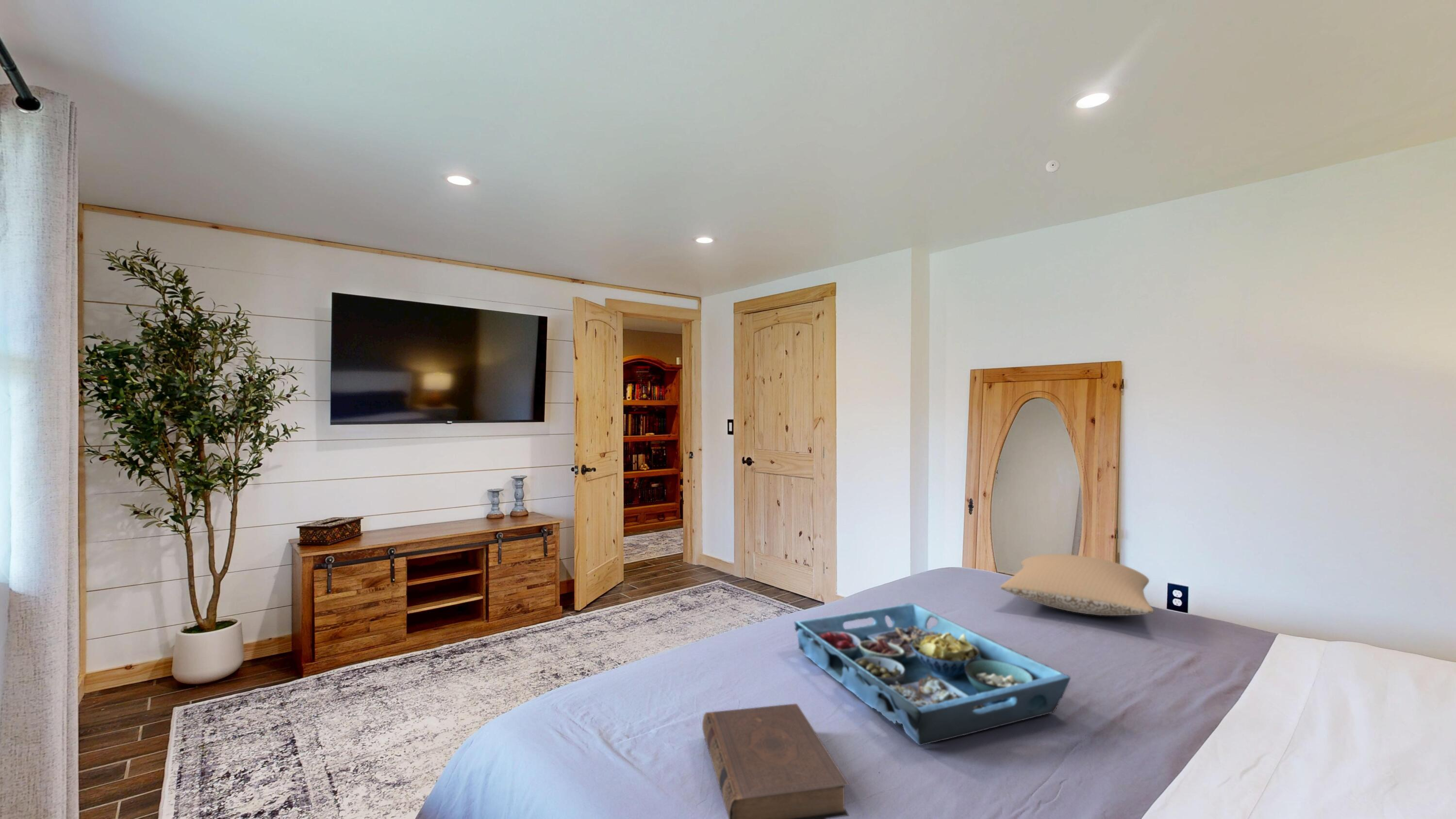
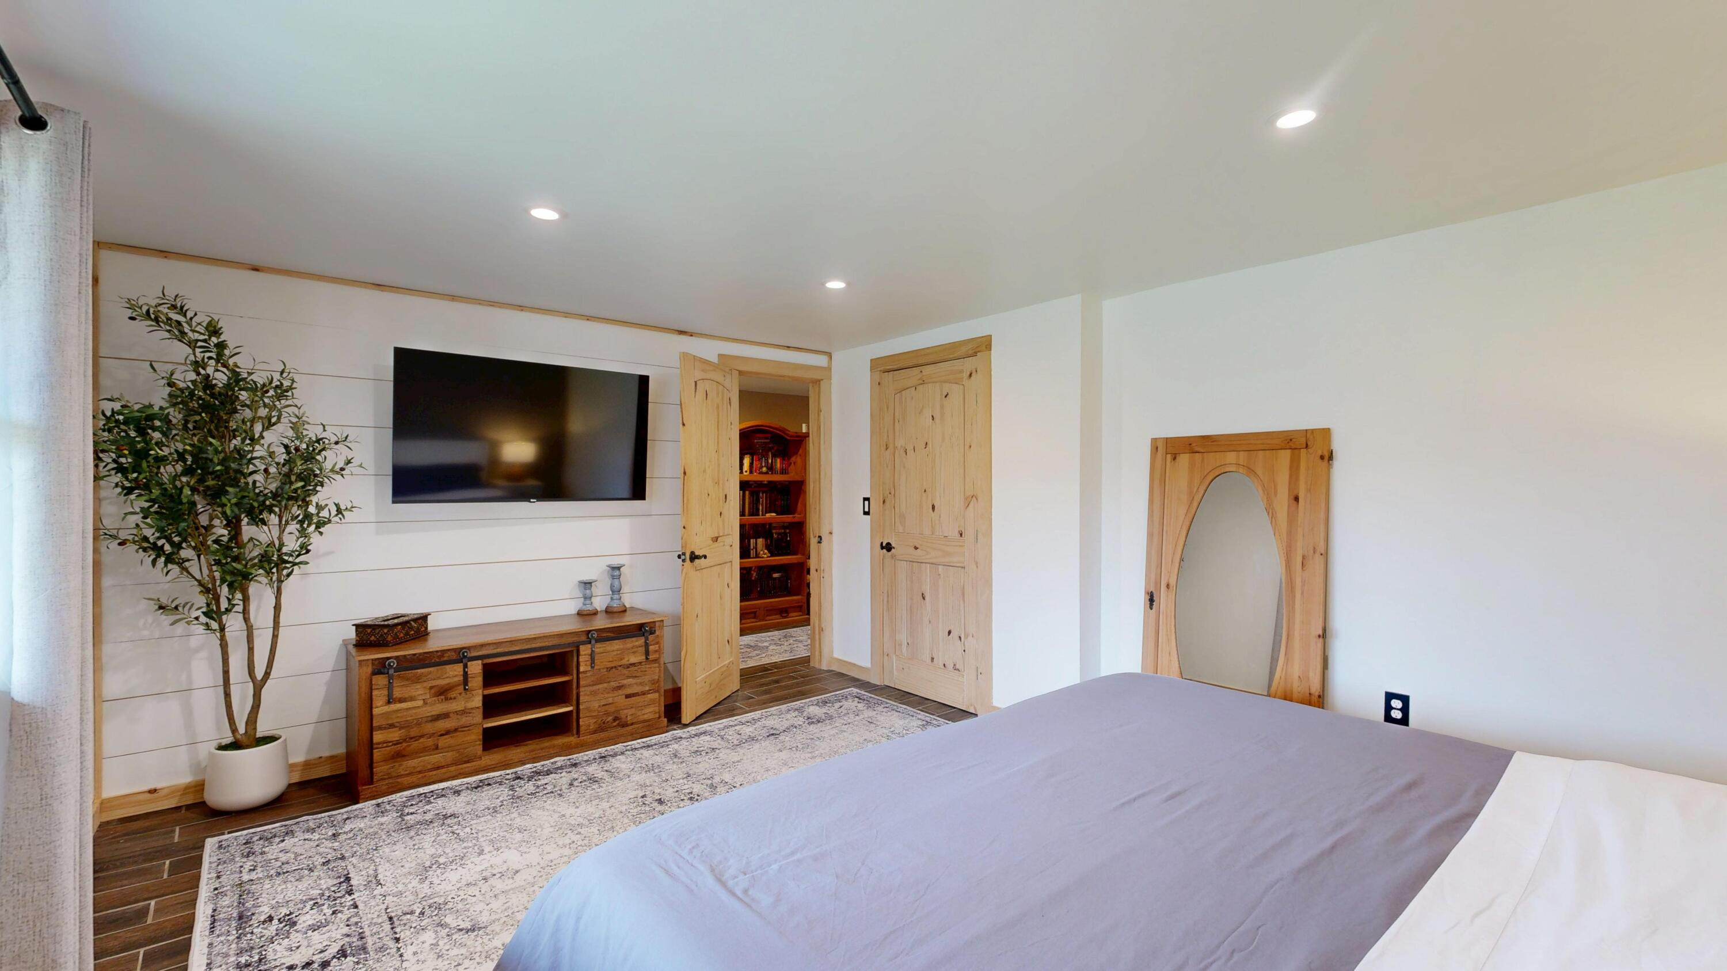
- pillow [1000,553,1154,616]
- serving tray [794,602,1071,746]
- smoke detector [1045,159,1060,173]
- book [702,703,850,819]
